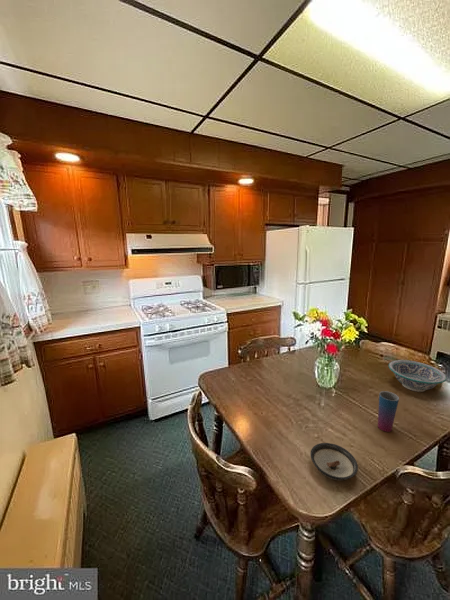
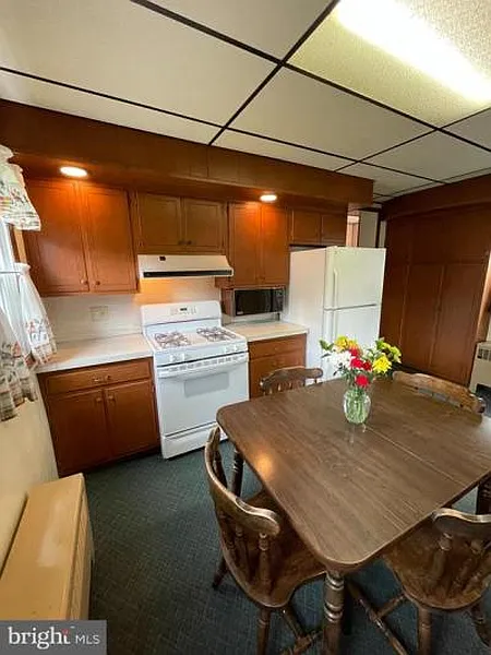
- bowl [388,359,448,393]
- saucer [309,442,359,481]
- cup [377,390,400,433]
